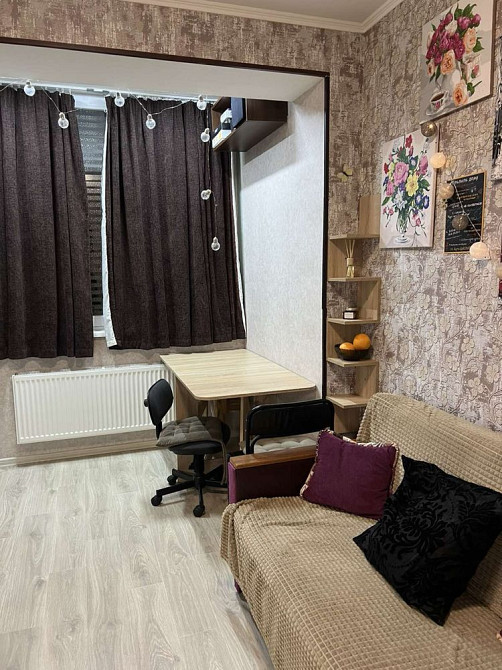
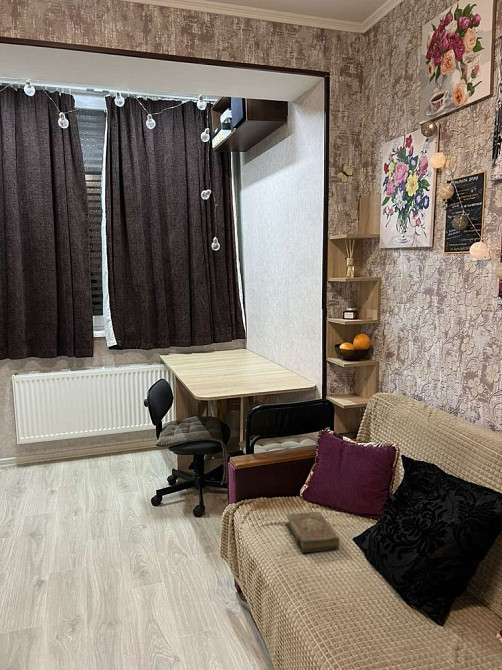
+ book [285,511,340,553]
